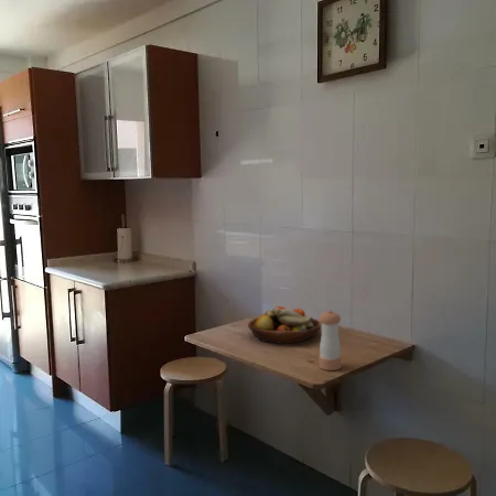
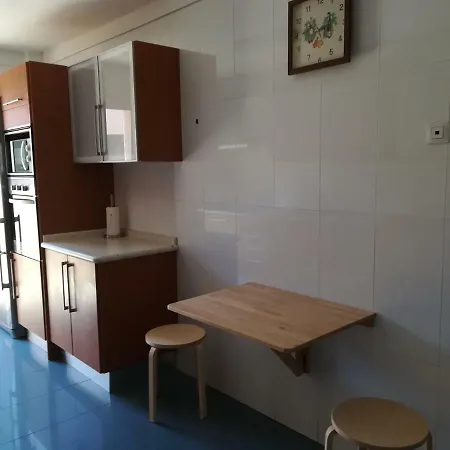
- fruit bowl [247,305,322,344]
- pepper shaker [317,309,343,371]
